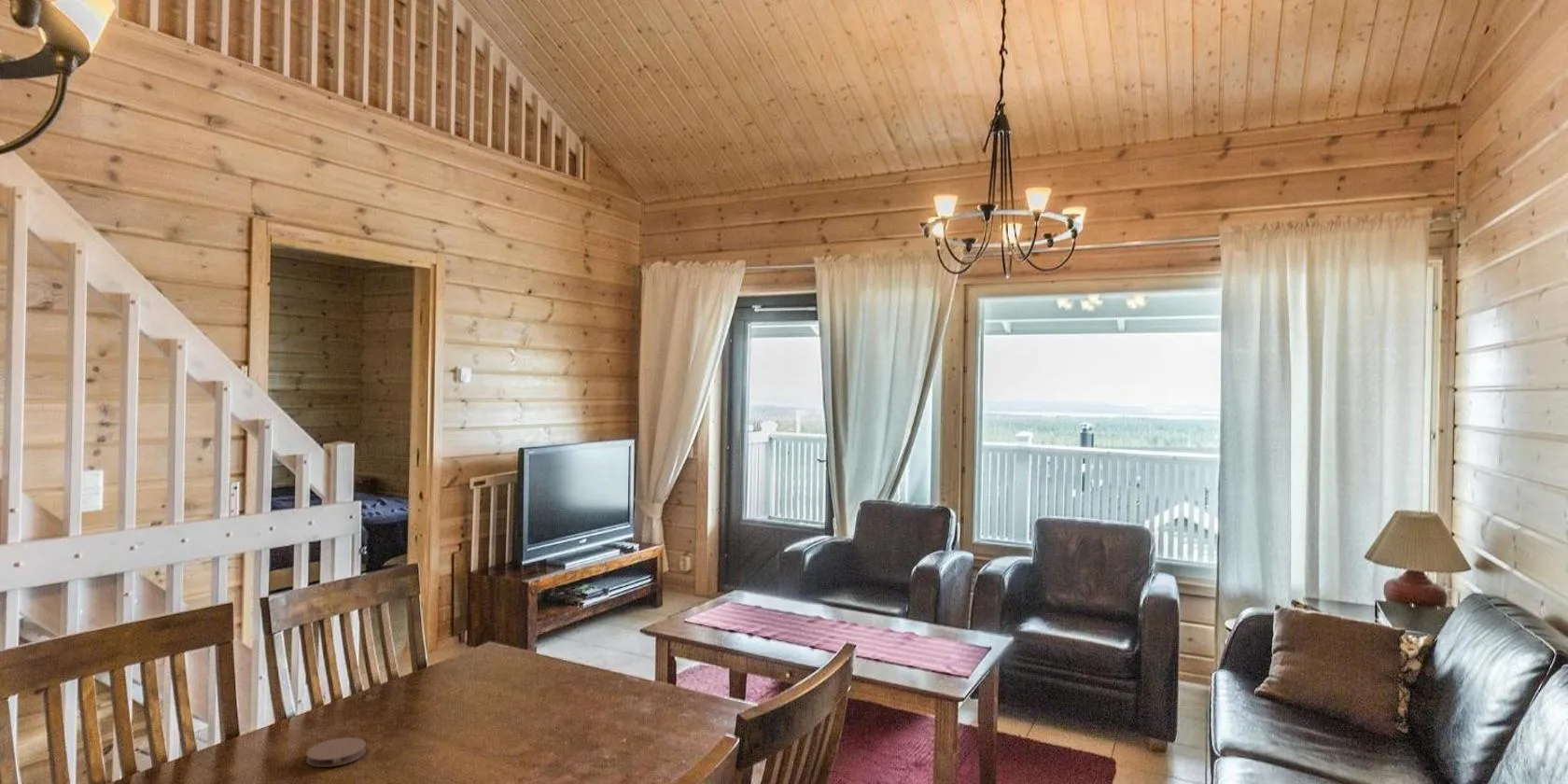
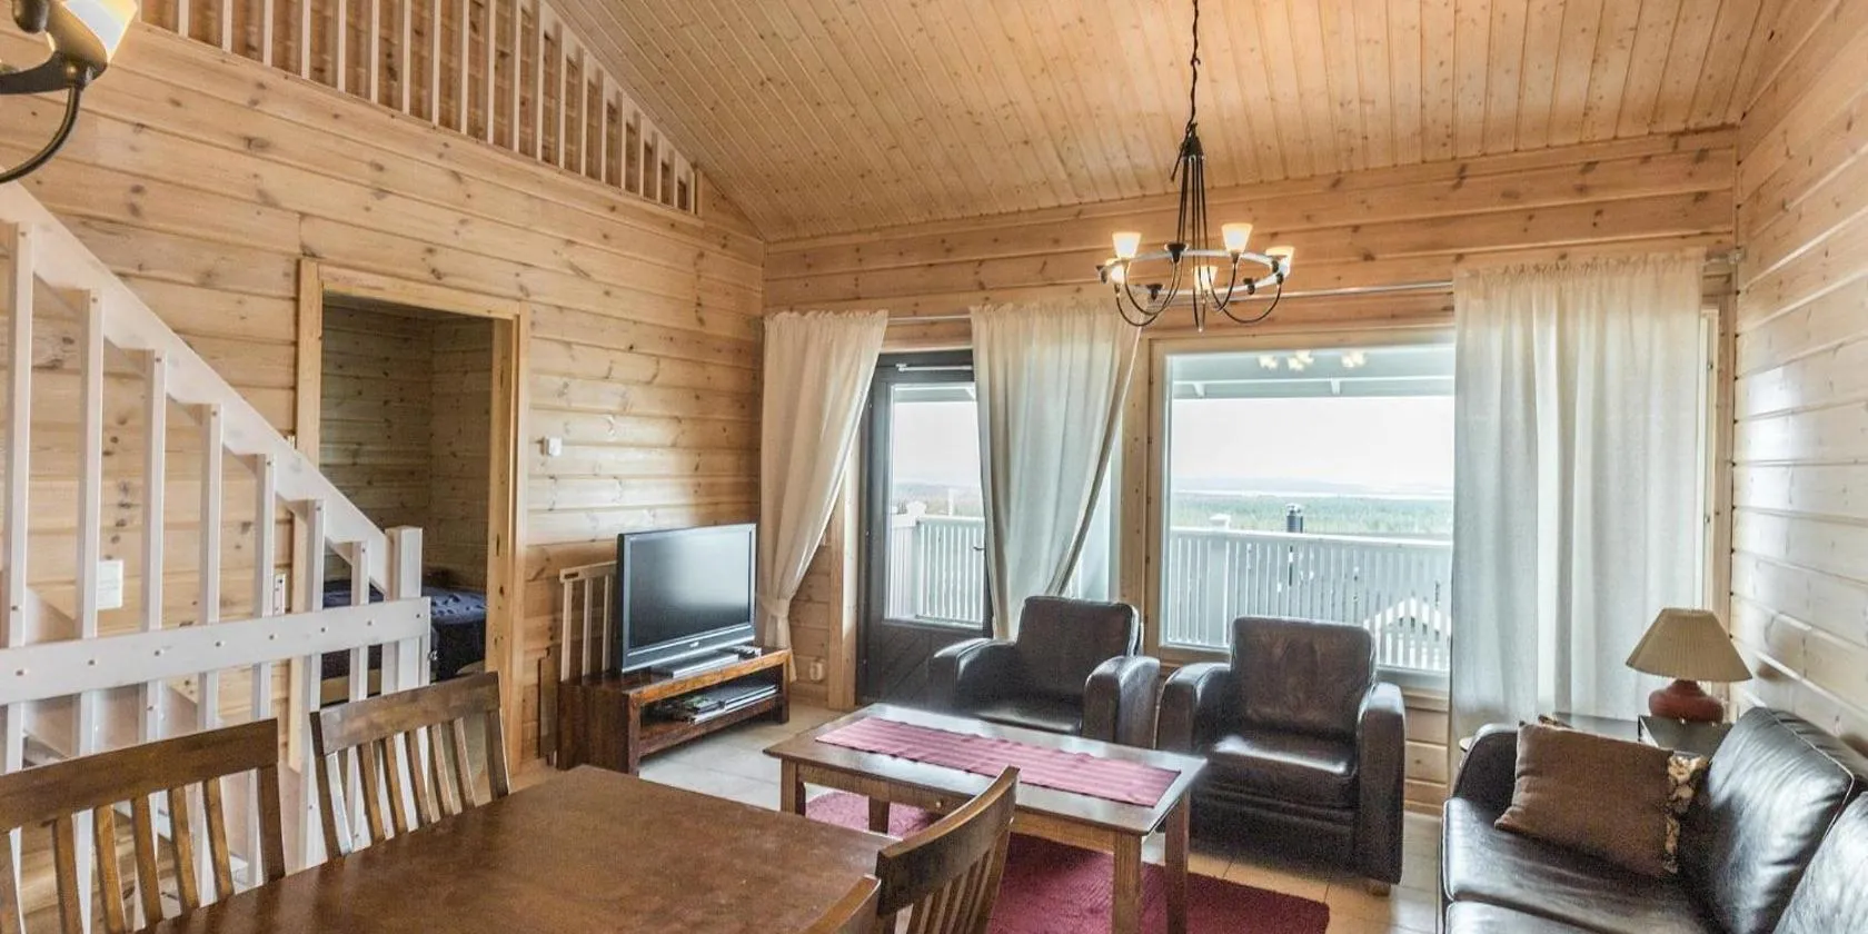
- coaster [305,736,367,768]
